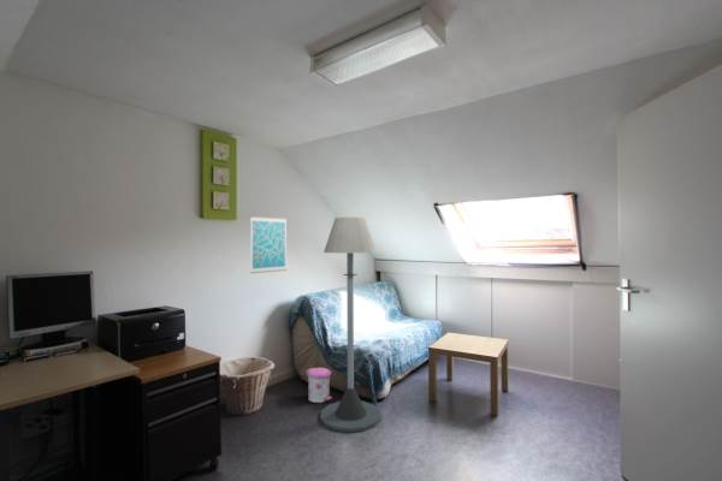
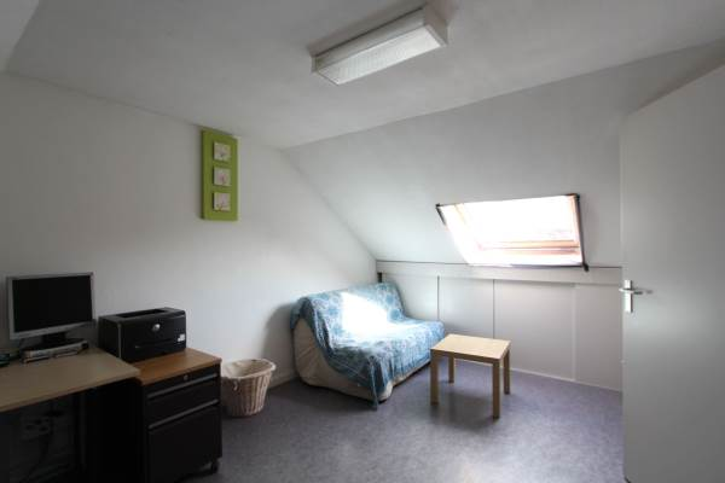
- wall art [249,215,288,274]
- floor lamp [319,216,381,433]
- trash can [304,367,333,404]
